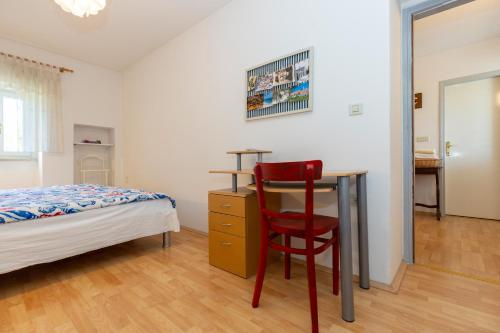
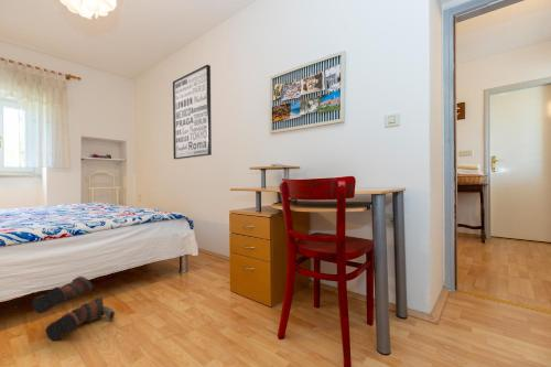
+ wall art [172,64,213,161]
+ boots [31,276,116,342]
